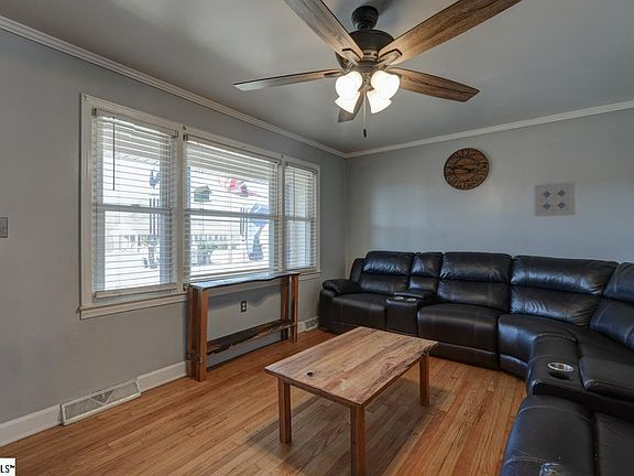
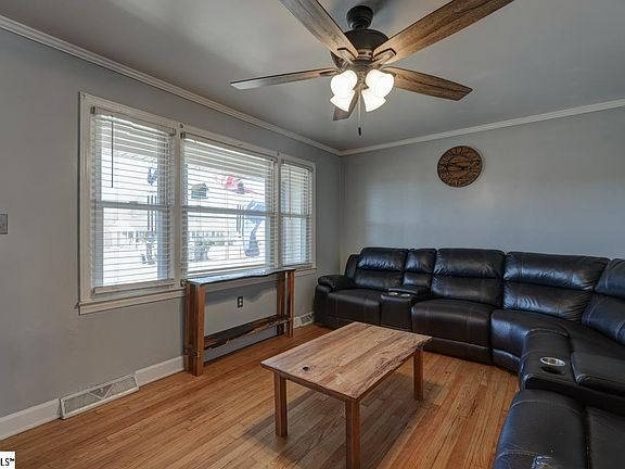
- wall art [534,181,576,217]
